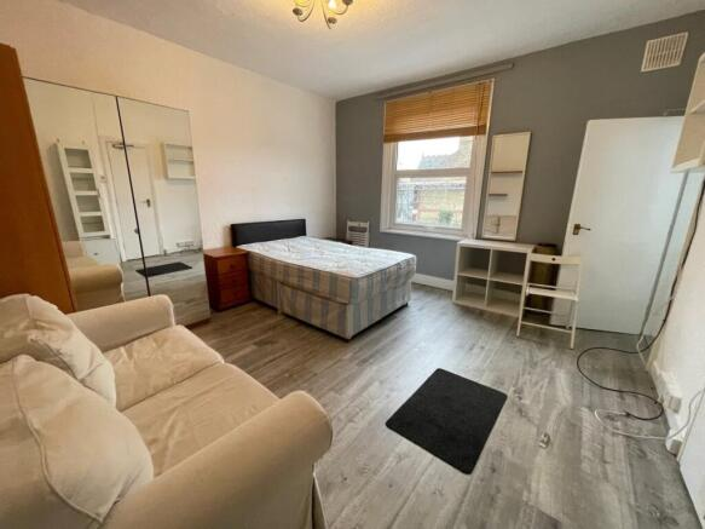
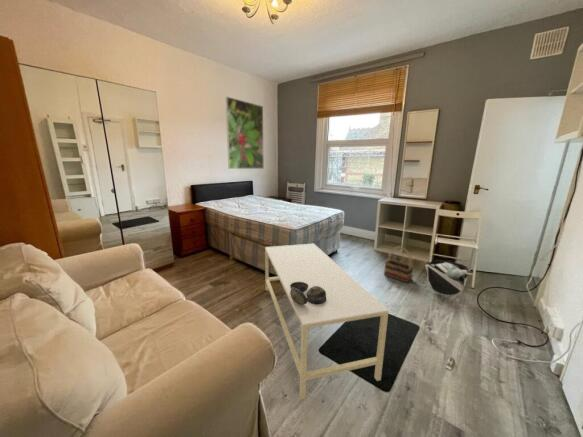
+ basket [383,246,415,284]
+ decorative bowl [290,282,327,305]
+ bag [424,260,469,297]
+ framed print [225,96,265,170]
+ coffee table [264,243,390,401]
